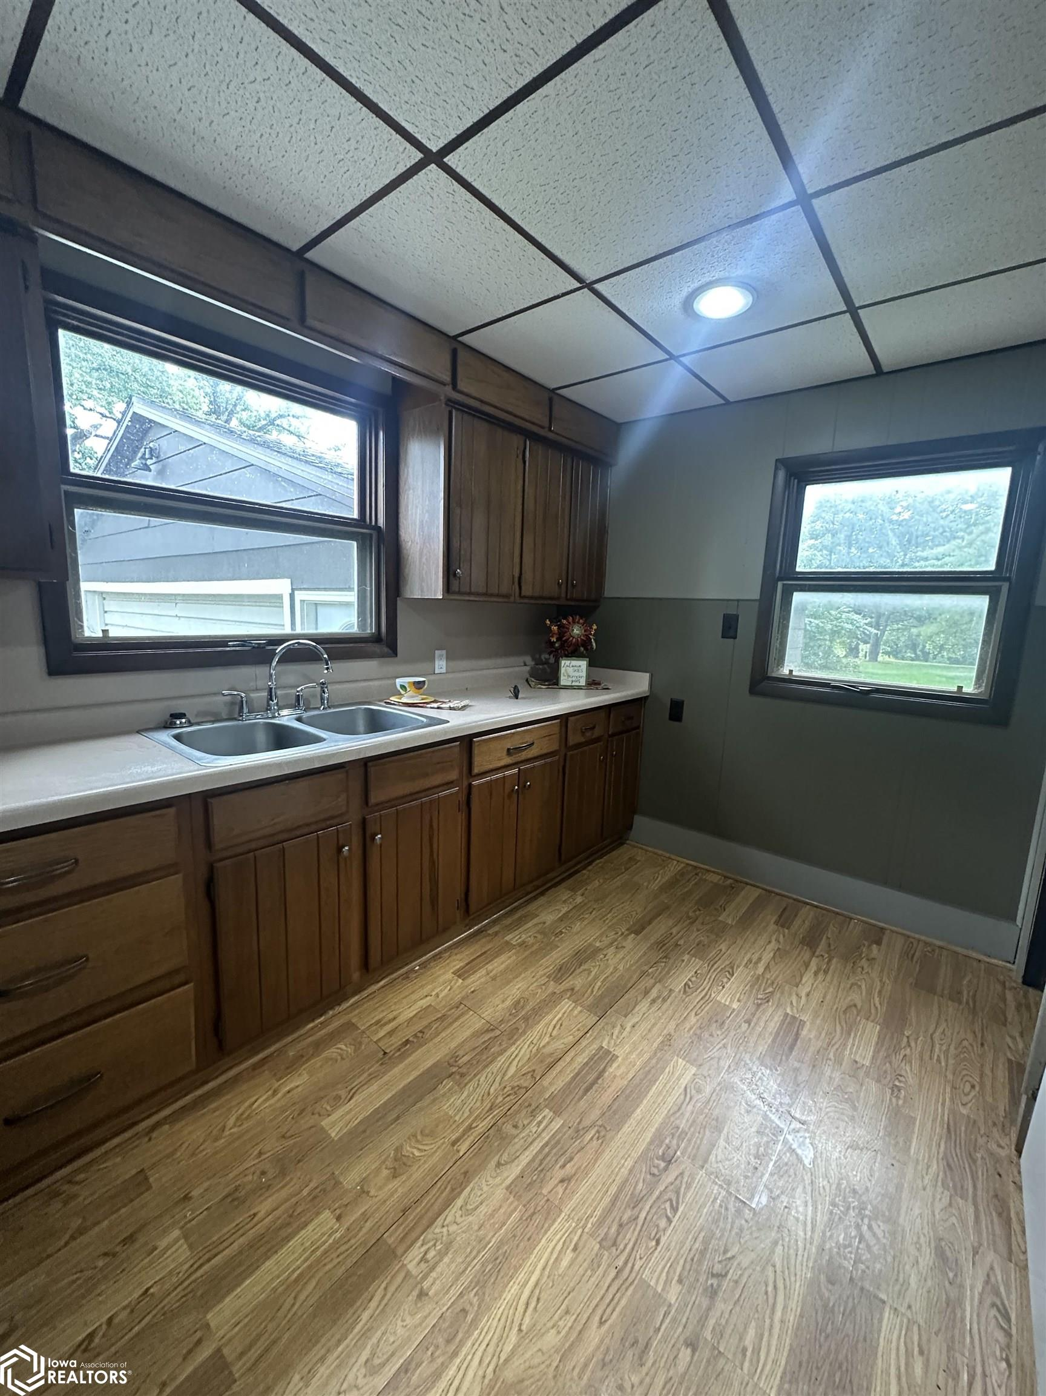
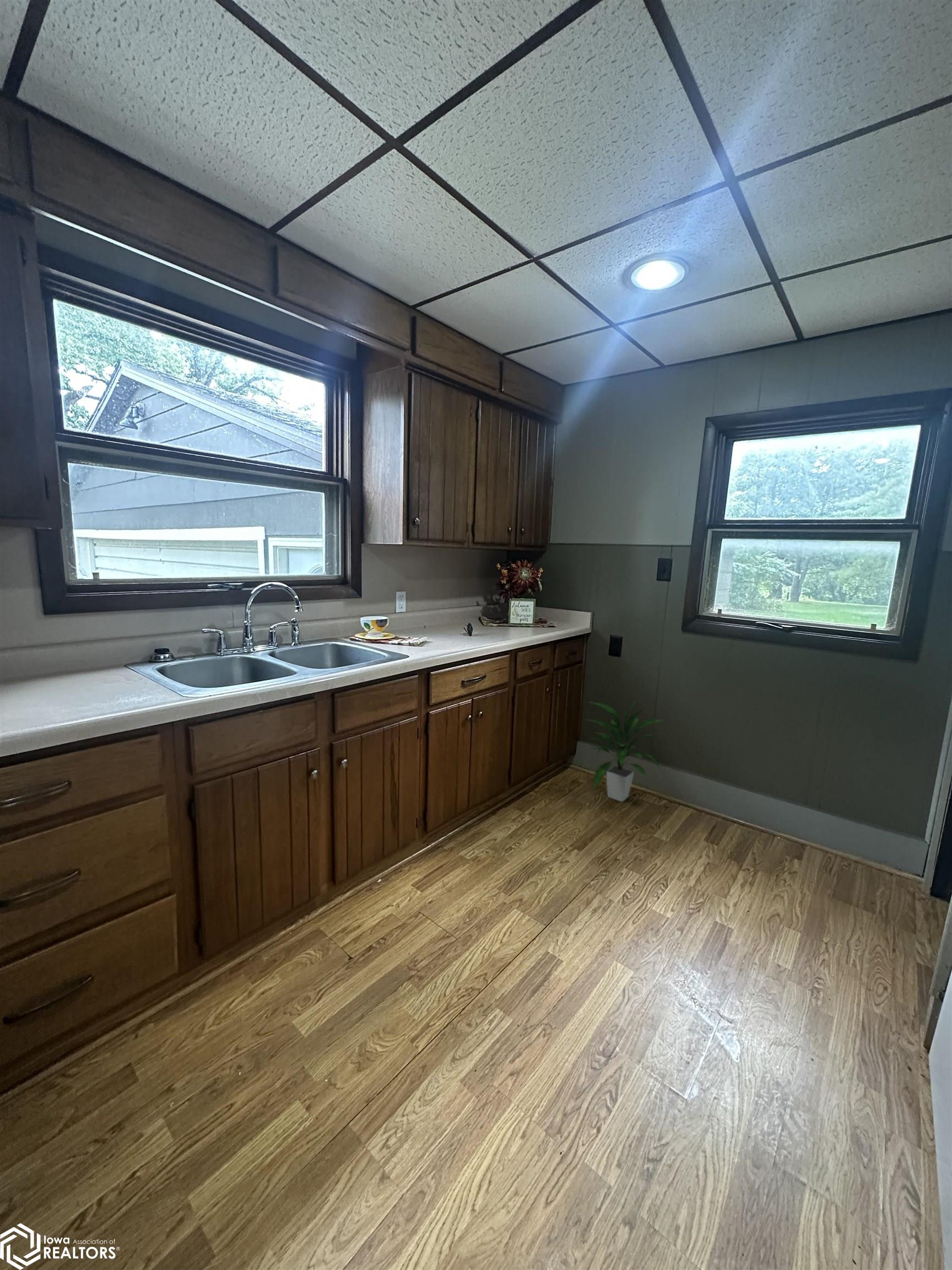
+ indoor plant [585,699,665,803]
